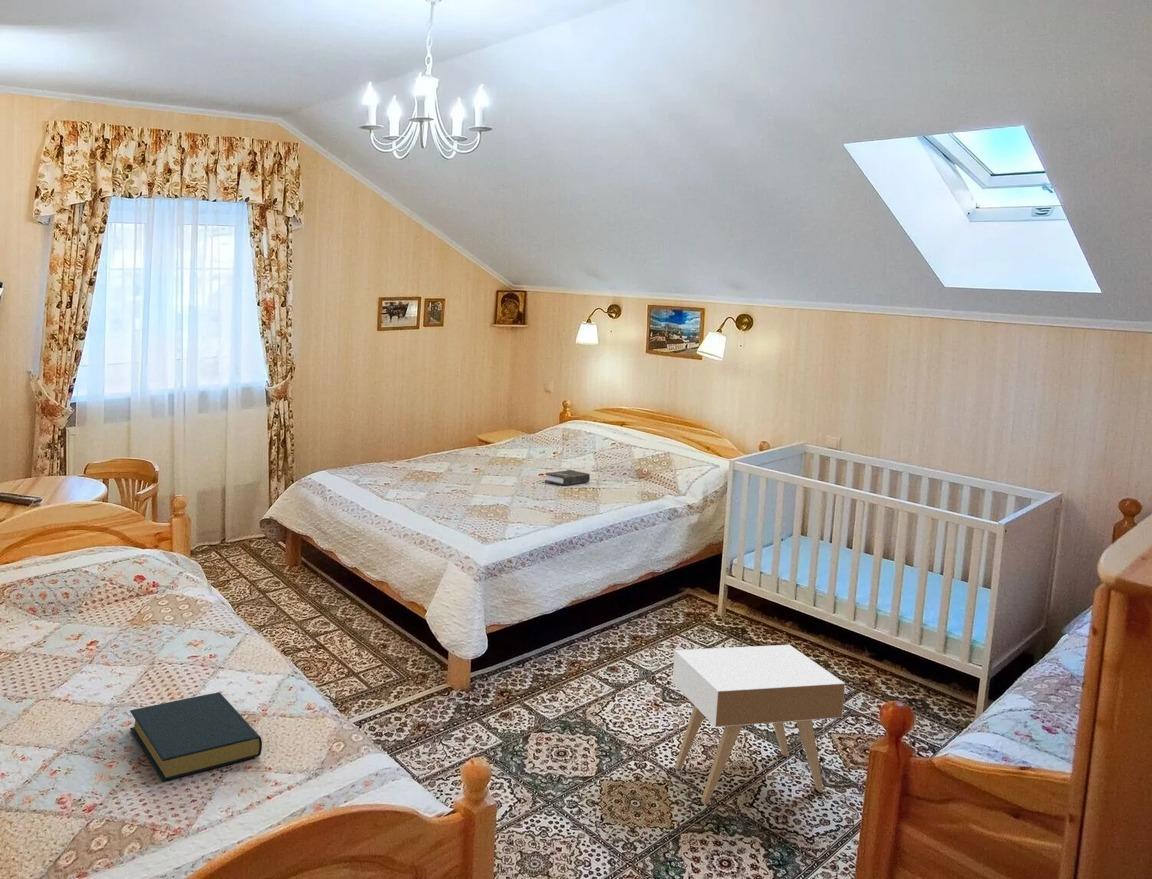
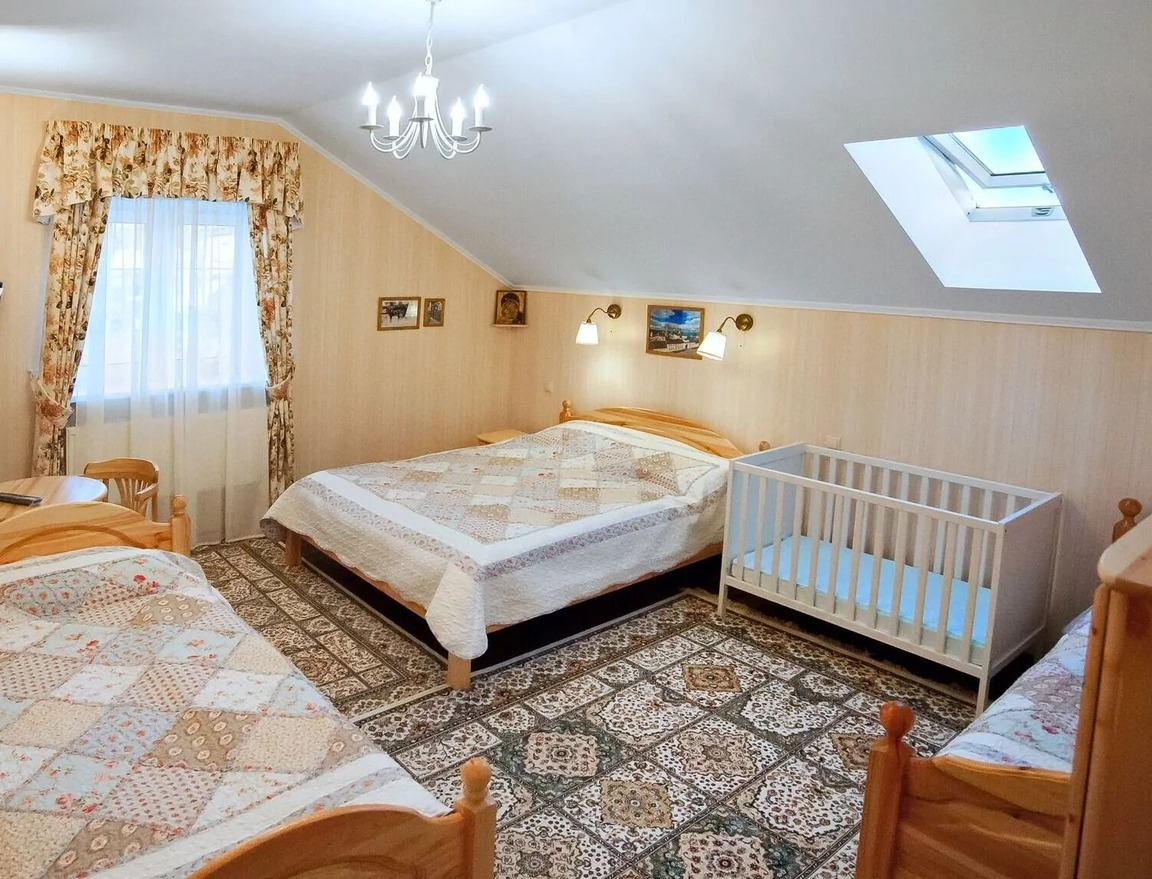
- hardback book [129,691,263,782]
- nightstand [672,644,846,805]
- hardback book [544,469,591,487]
